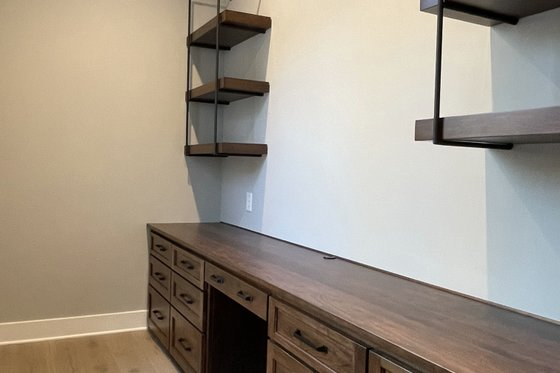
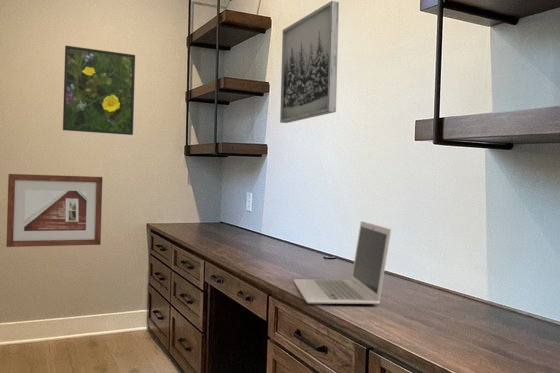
+ picture frame [5,173,103,248]
+ laptop [292,220,392,305]
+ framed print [62,45,136,136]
+ wall art [279,0,340,124]
